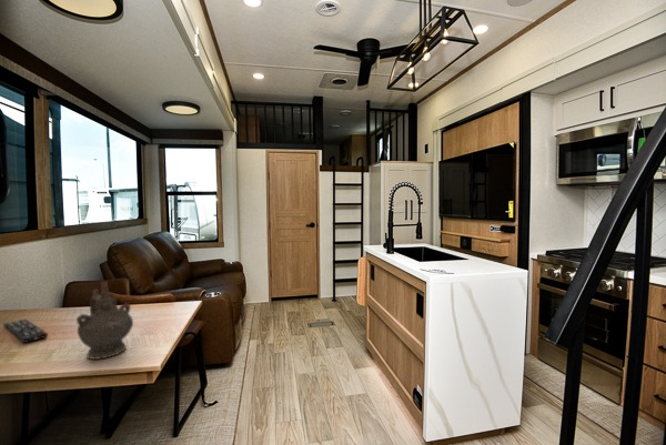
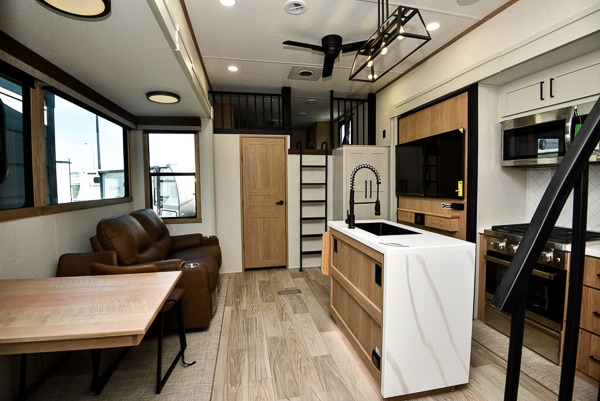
- remote control [2,318,49,344]
- ceremonial vessel [75,281,134,361]
